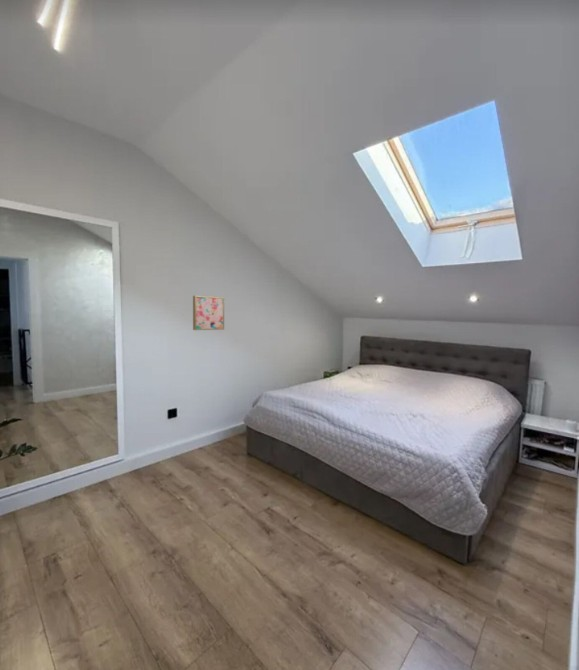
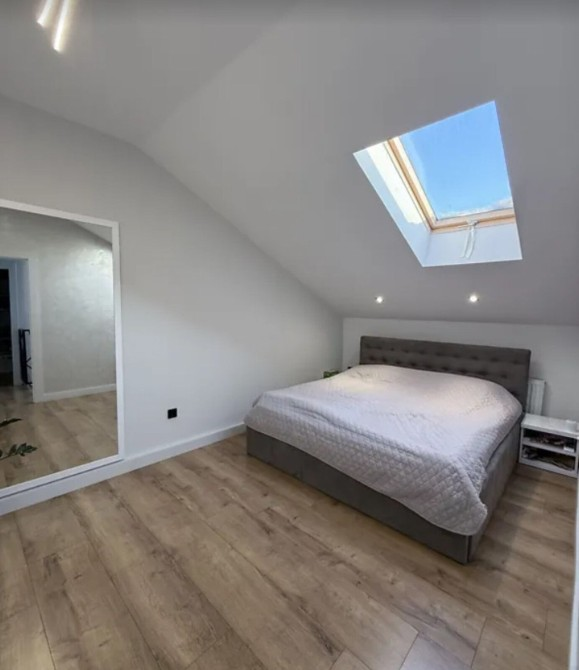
- wall art [192,295,225,331]
